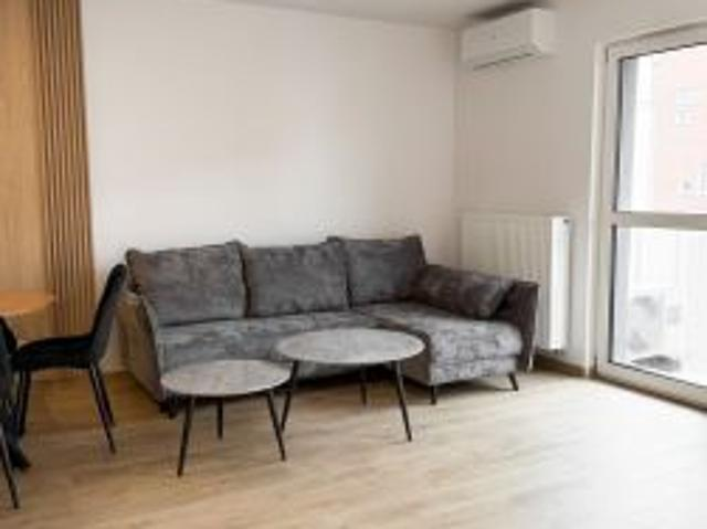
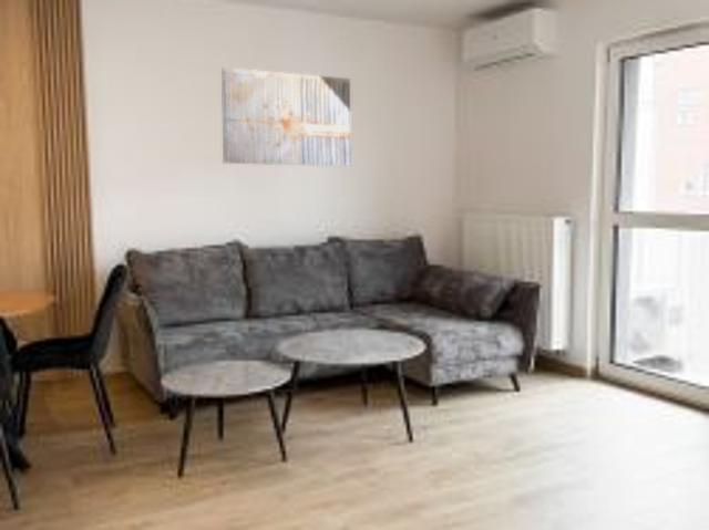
+ wall art [220,66,351,167]
